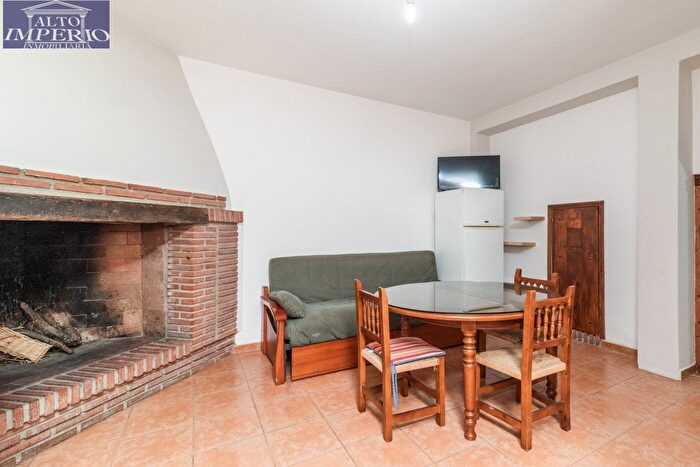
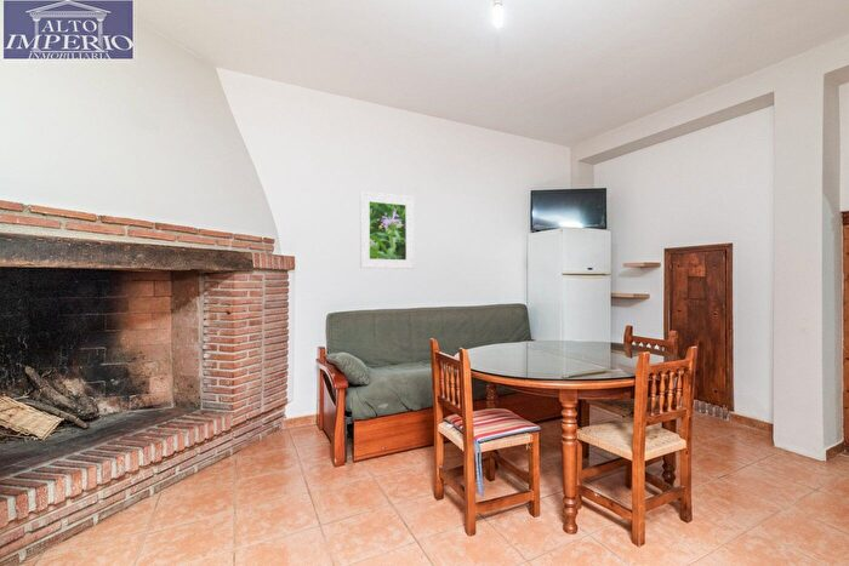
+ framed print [359,190,415,270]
